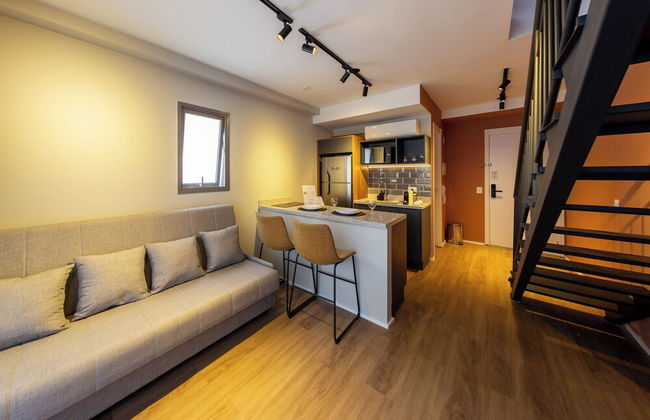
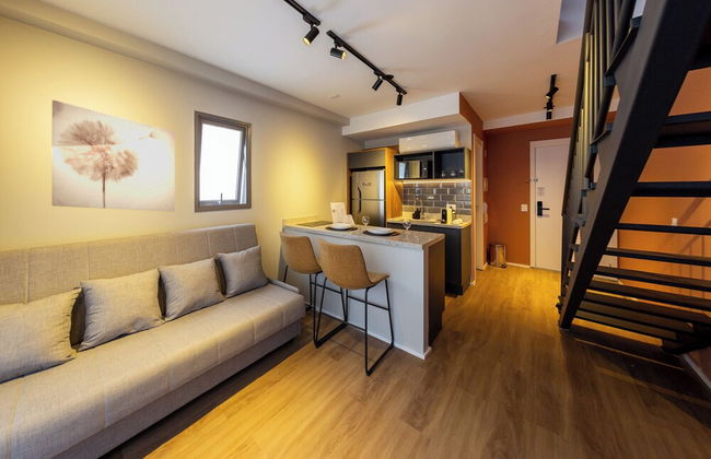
+ wall art [51,98,176,213]
